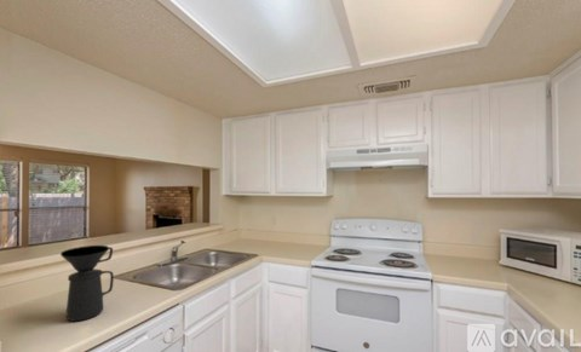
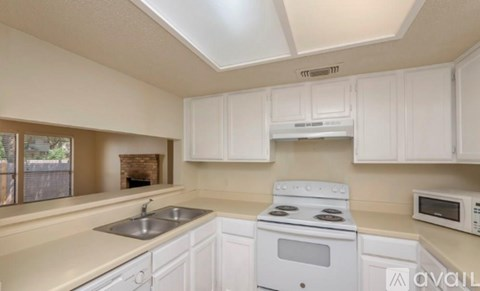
- coffee maker [59,244,115,322]
